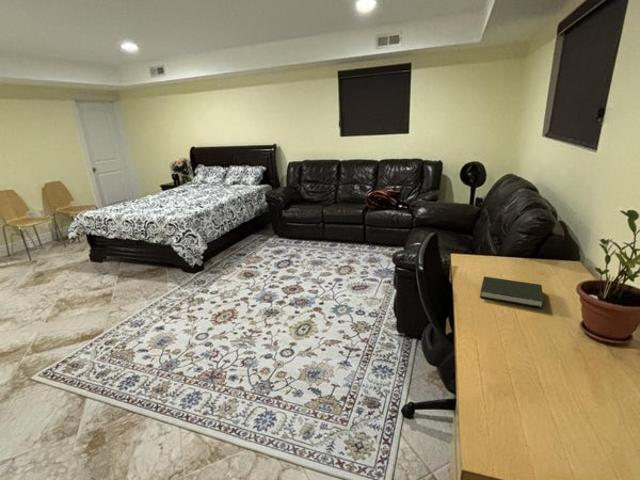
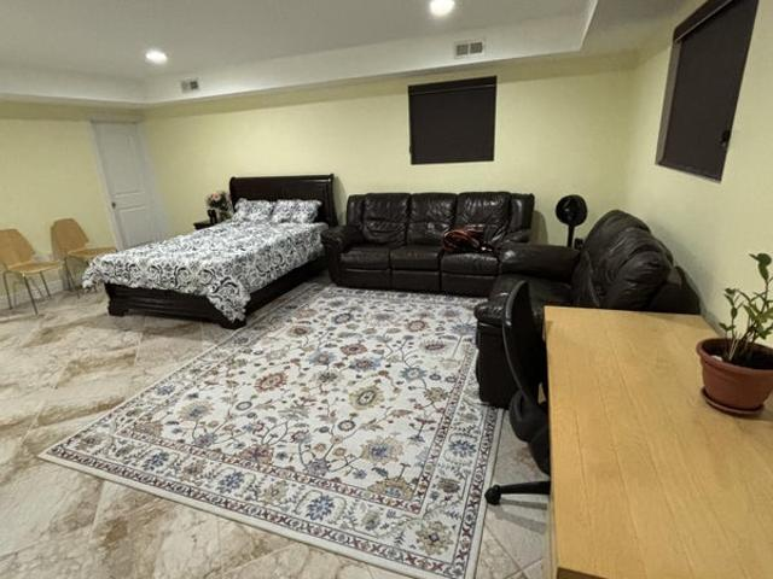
- book [479,276,545,309]
